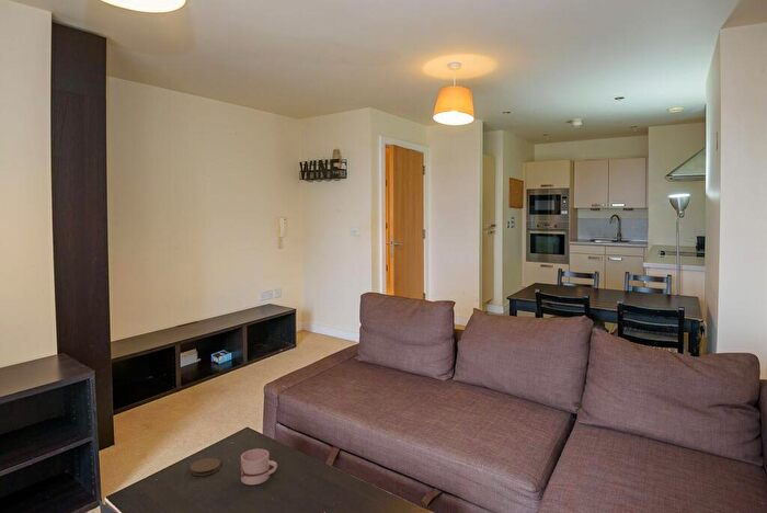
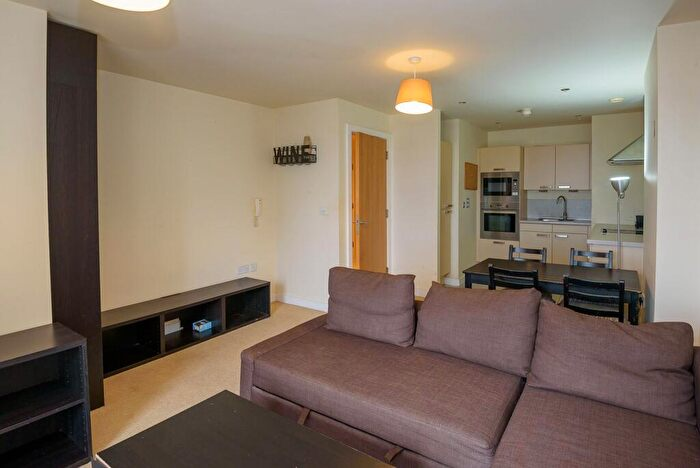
- mug [240,448,278,486]
- coaster [188,457,221,477]
